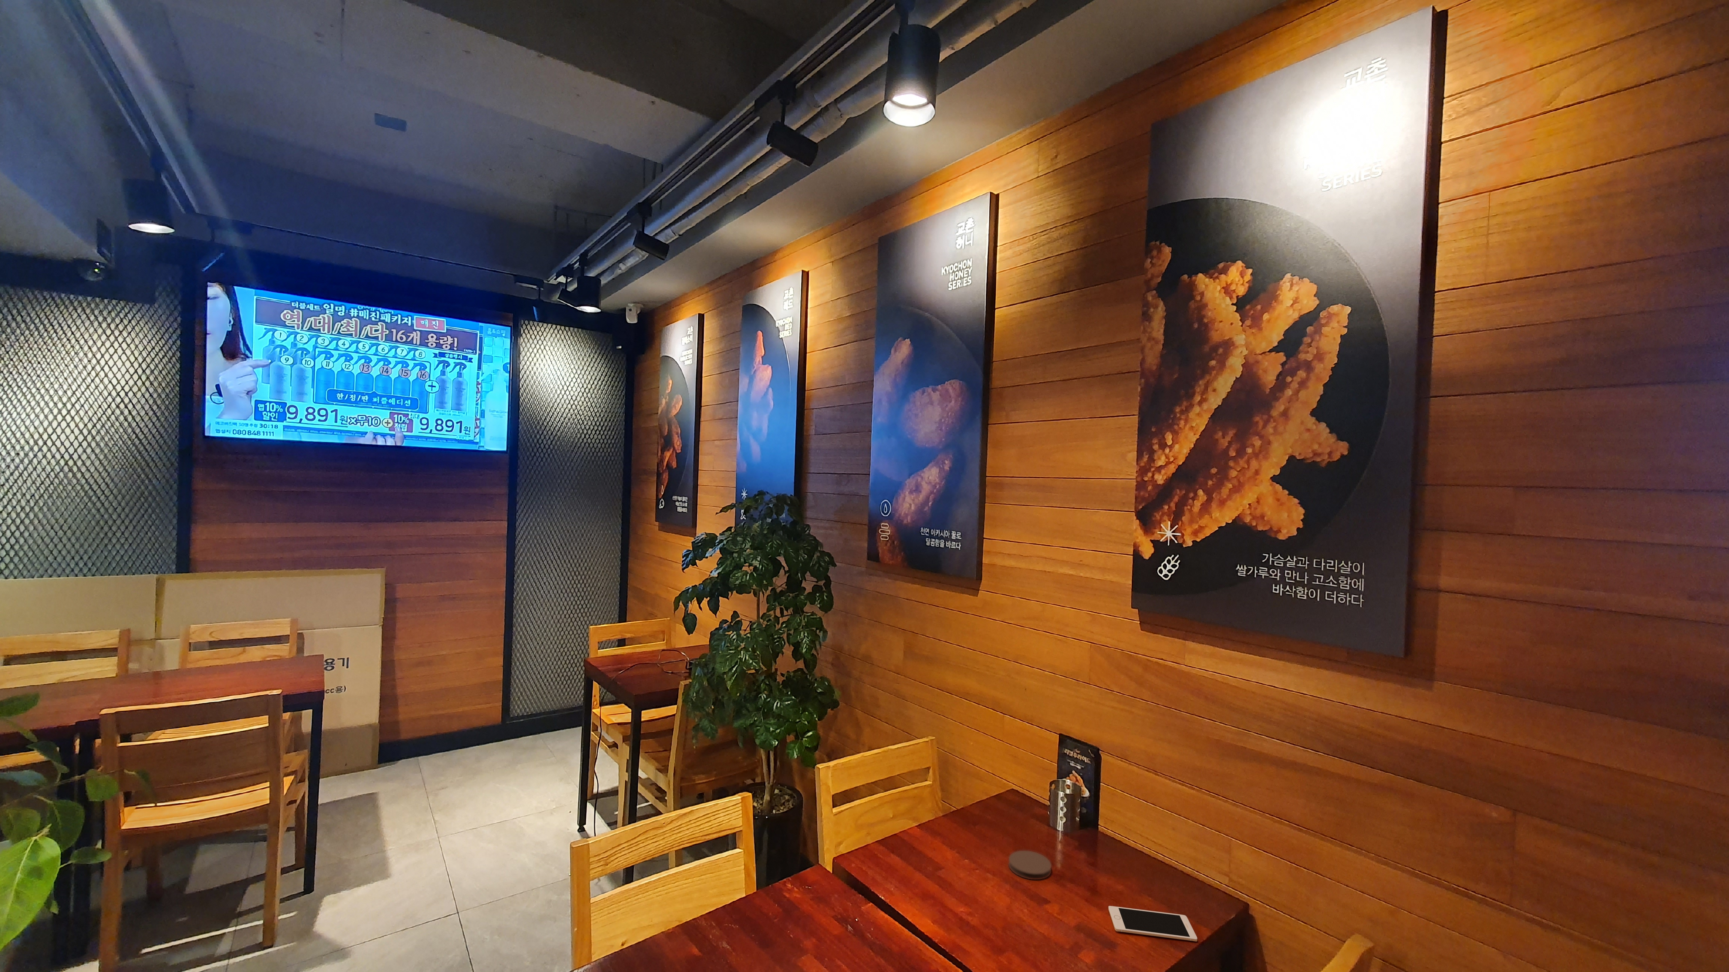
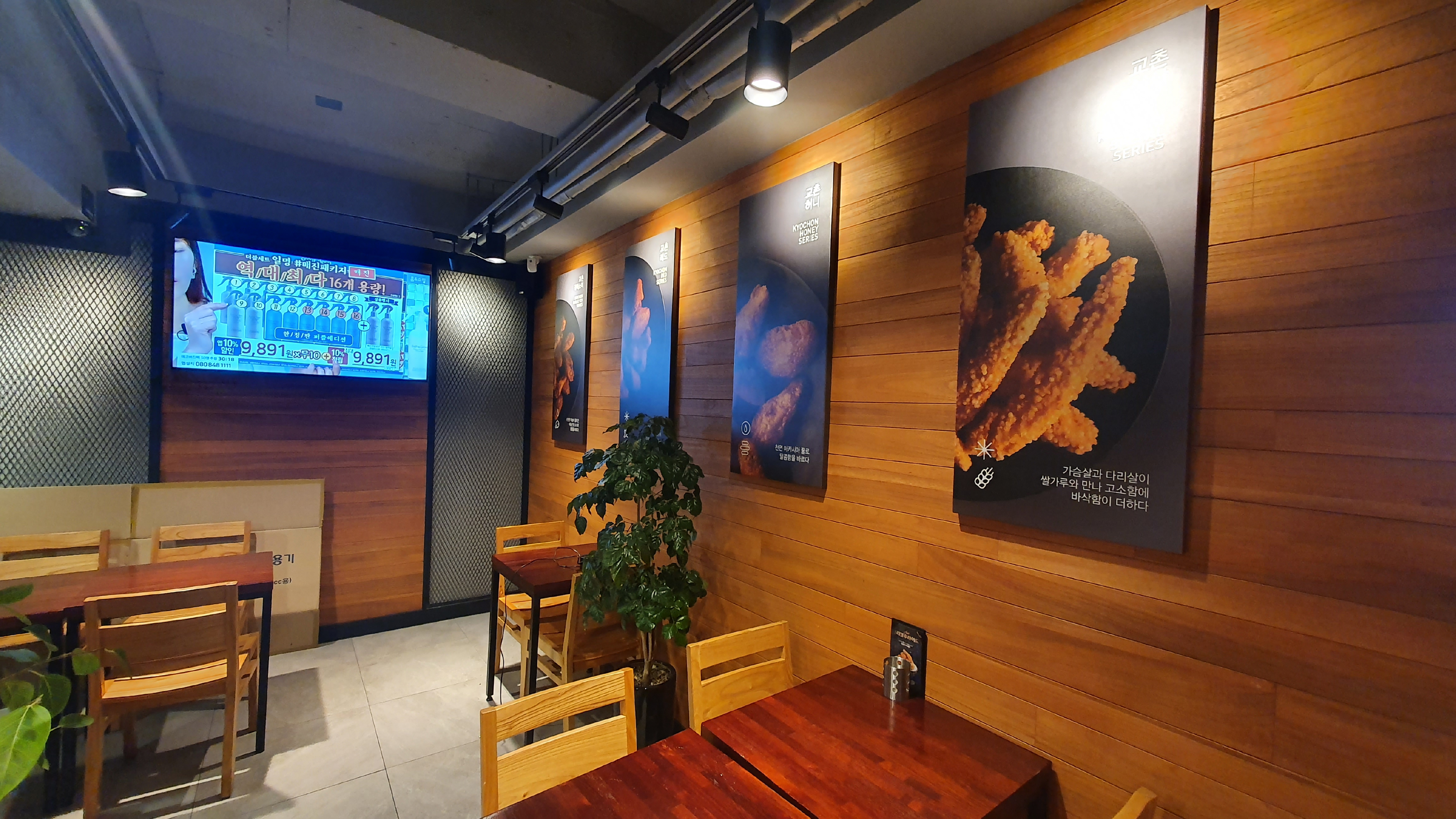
- cell phone [1108,906,1197,941]
- coaster [1008,850,1052,881]
